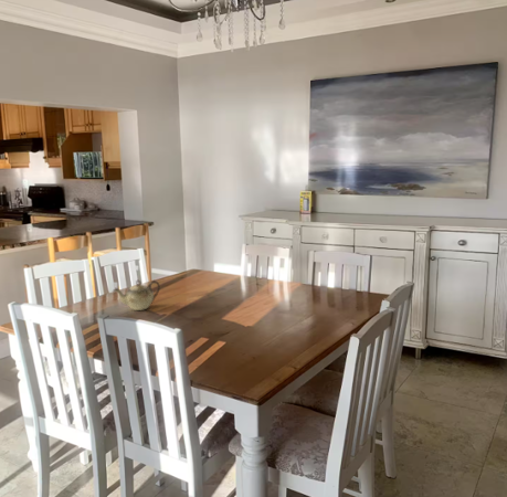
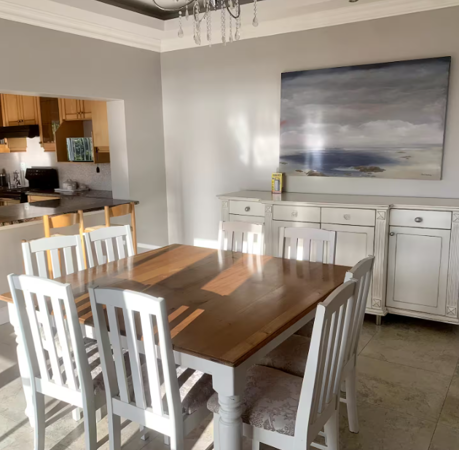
- teapot [112,279,161,311]
